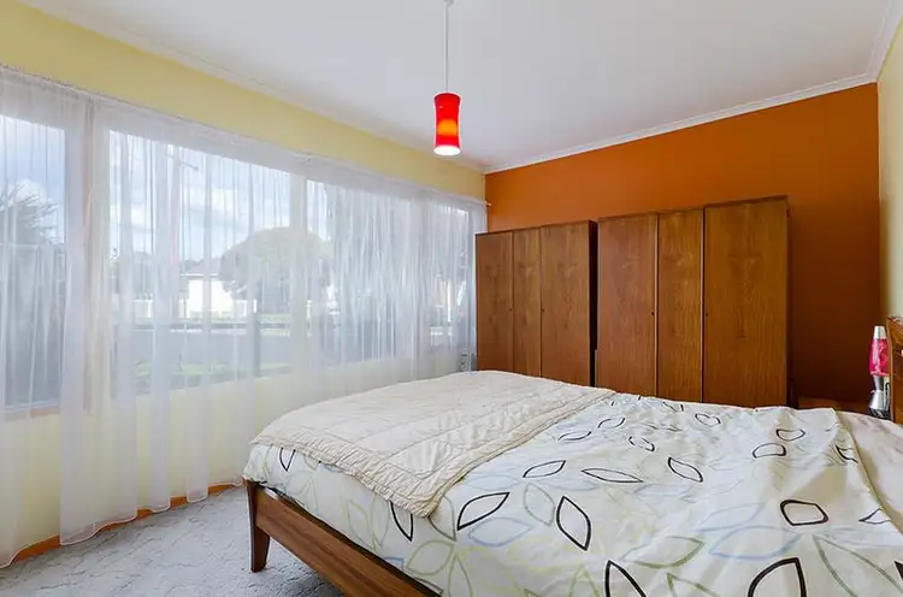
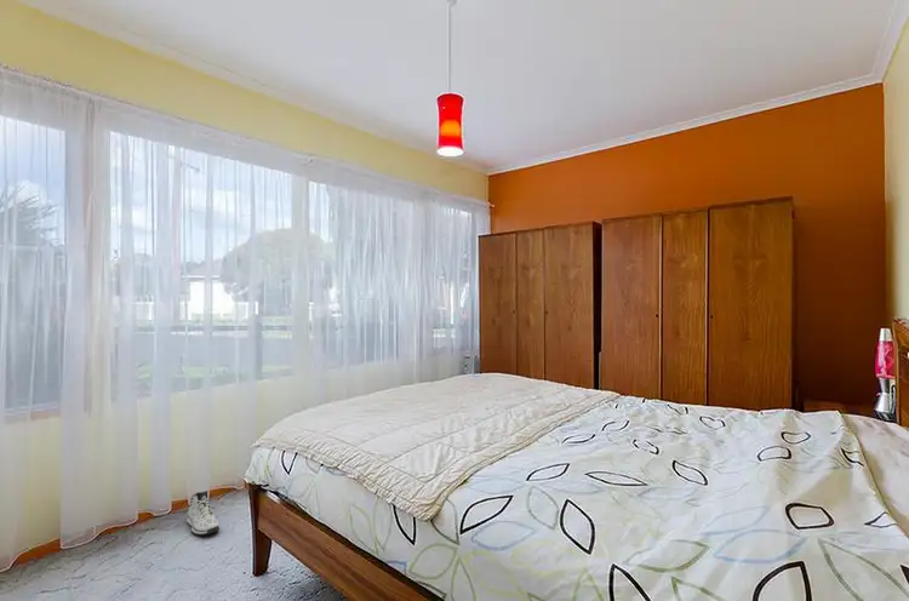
+ sneaker [185,490,221,537]
